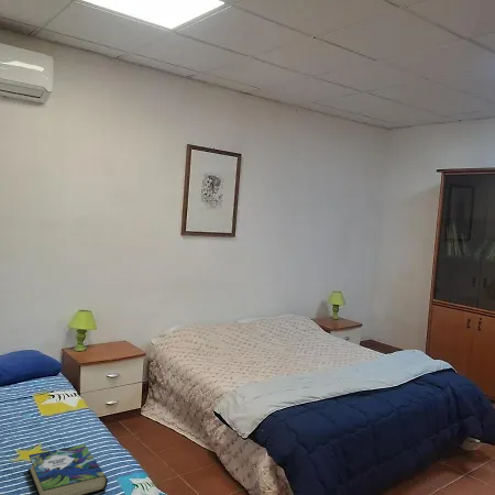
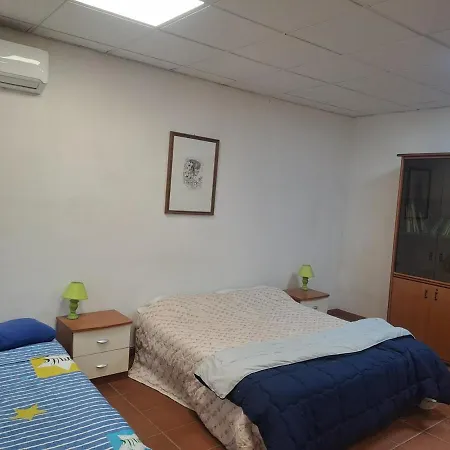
- book [28,443,109,495]
